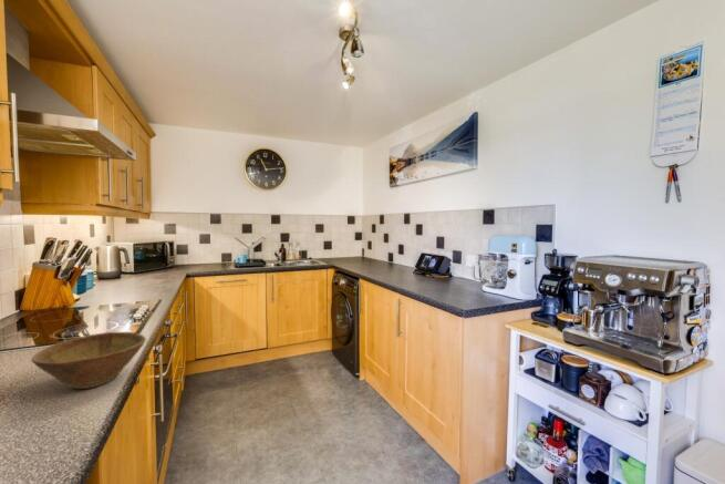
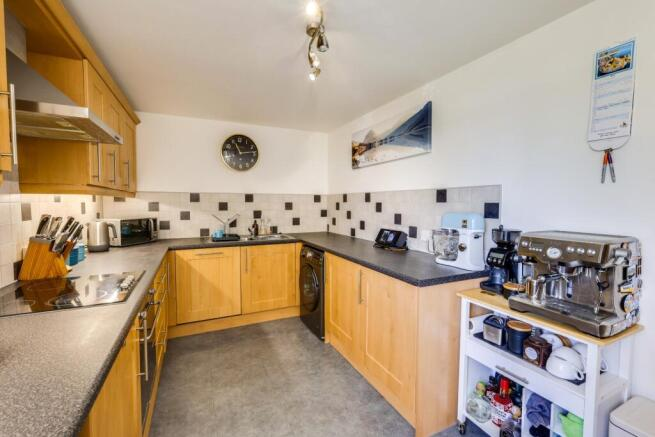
- bowl [30,331,147,390]
